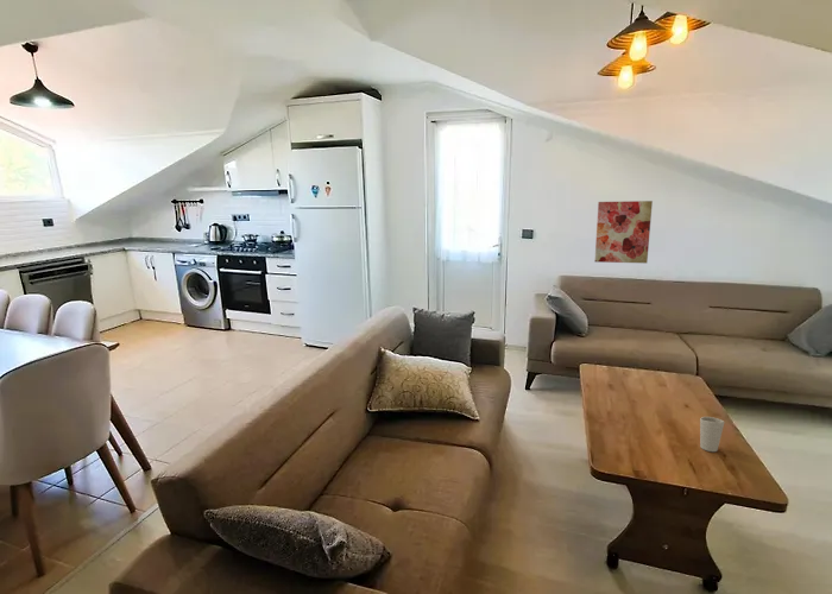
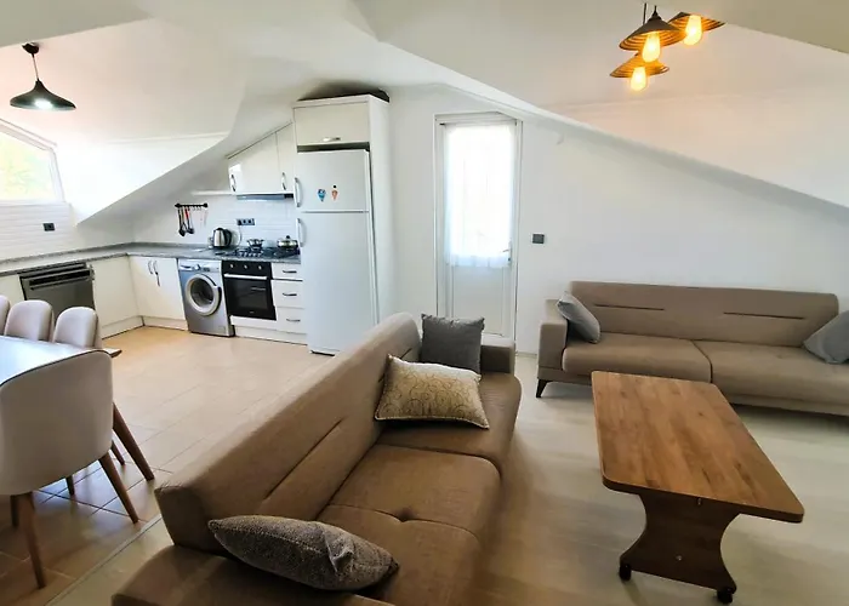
- wall art [593,200,654,265]
- cup [699,416,725,453]
